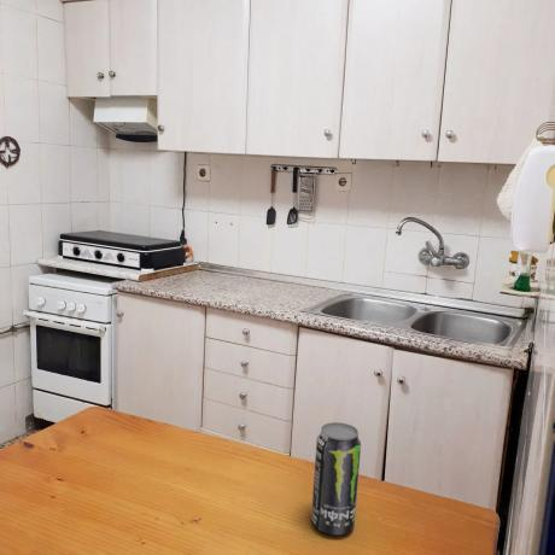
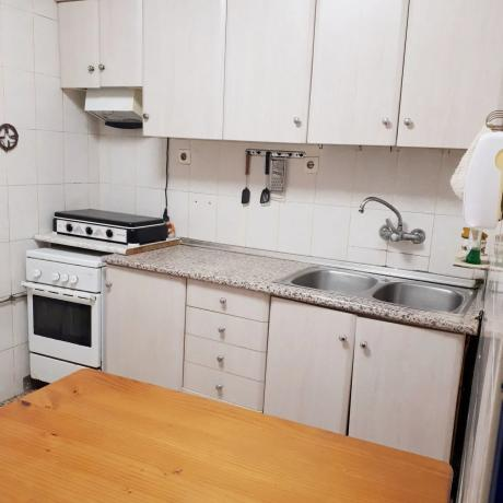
- beverage can [310,421,362,536]
